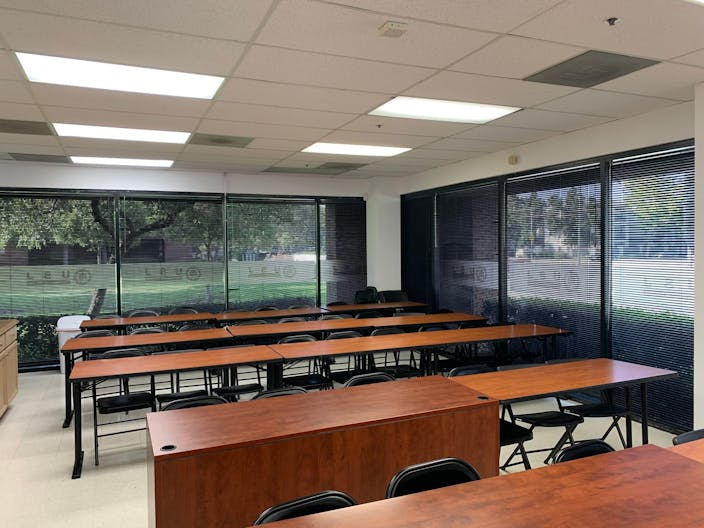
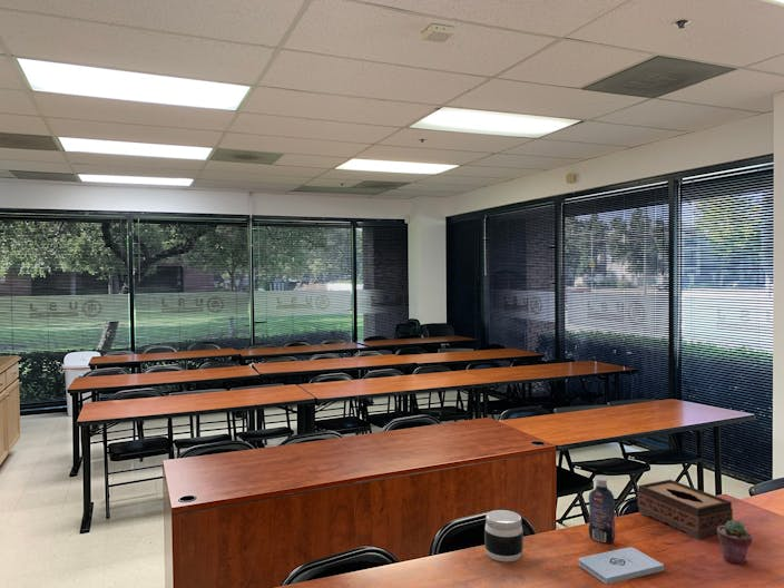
+ potted succulent [716,519,753,565]
+ notepad [578,546,665,586]
+ bottle [588,477,616,545]
+ jar [483,509,525,564]
+ tissue box [637,479,734,540]
